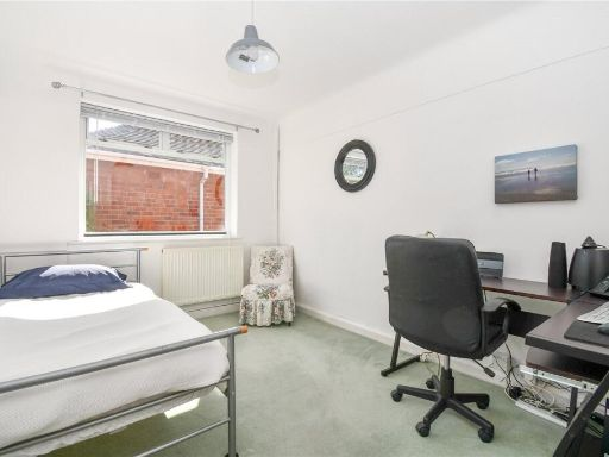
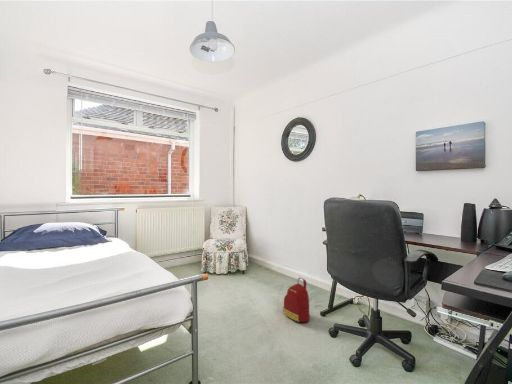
+ backpack [282,277,311,323]
